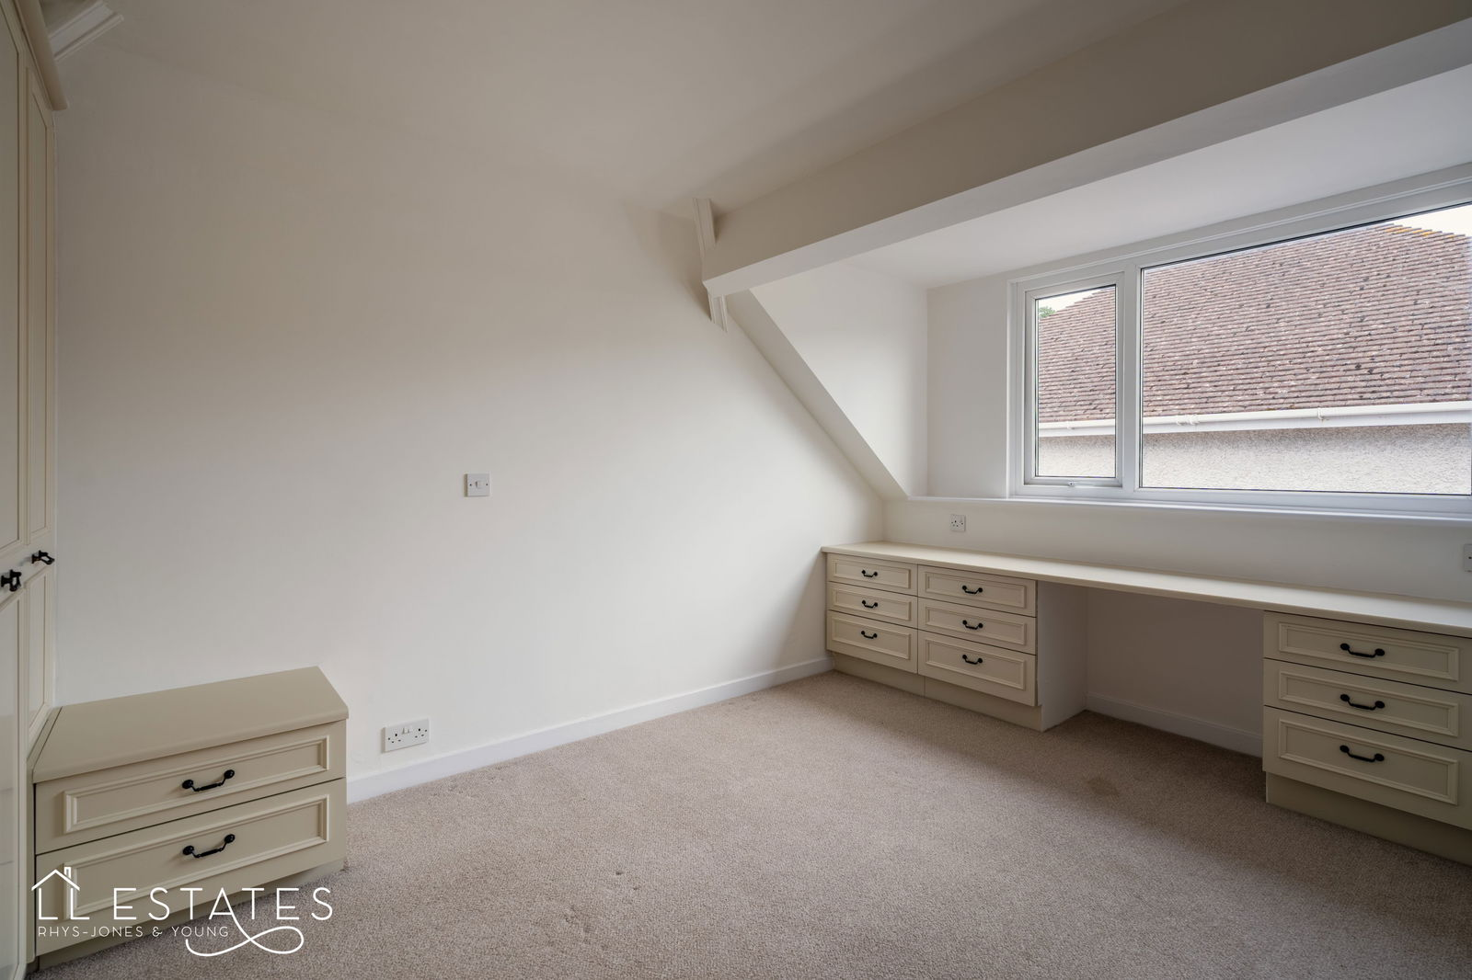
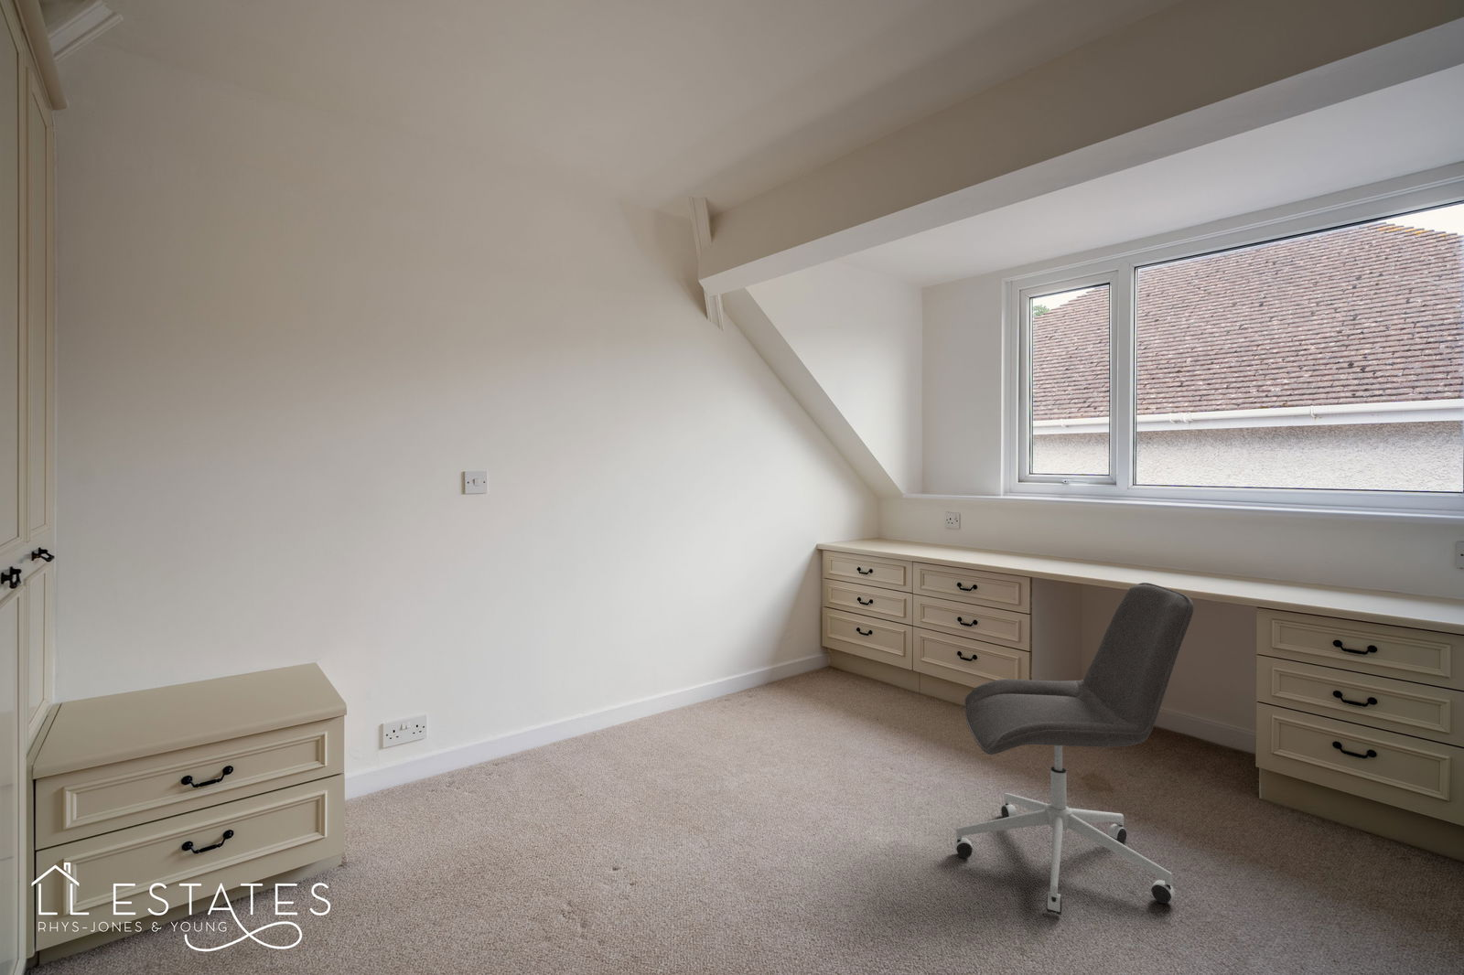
+ office chair [954,582,1195,915]
